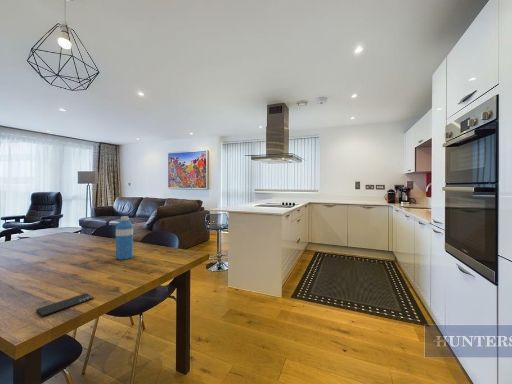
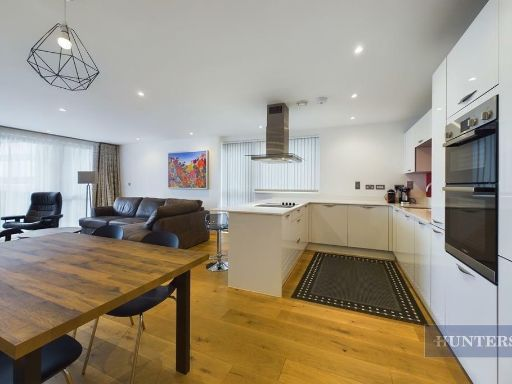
- water bottle [115,215,134,261]
- smartphone [35,292,95,317]
